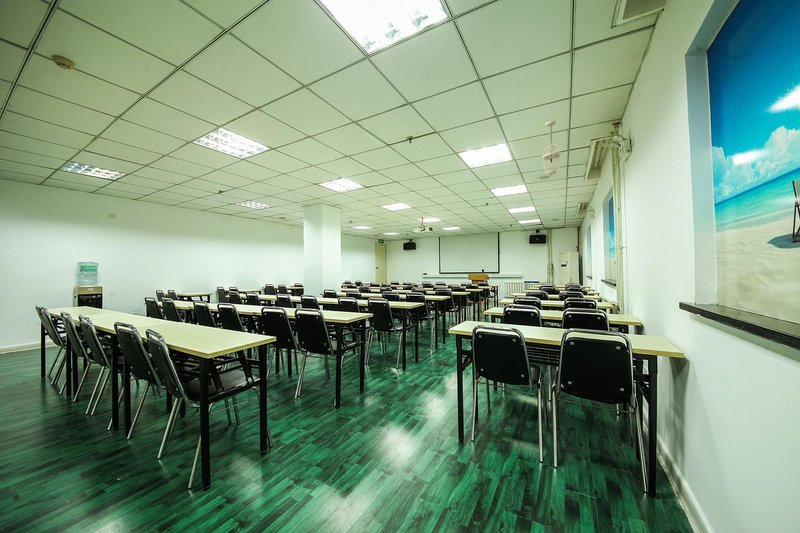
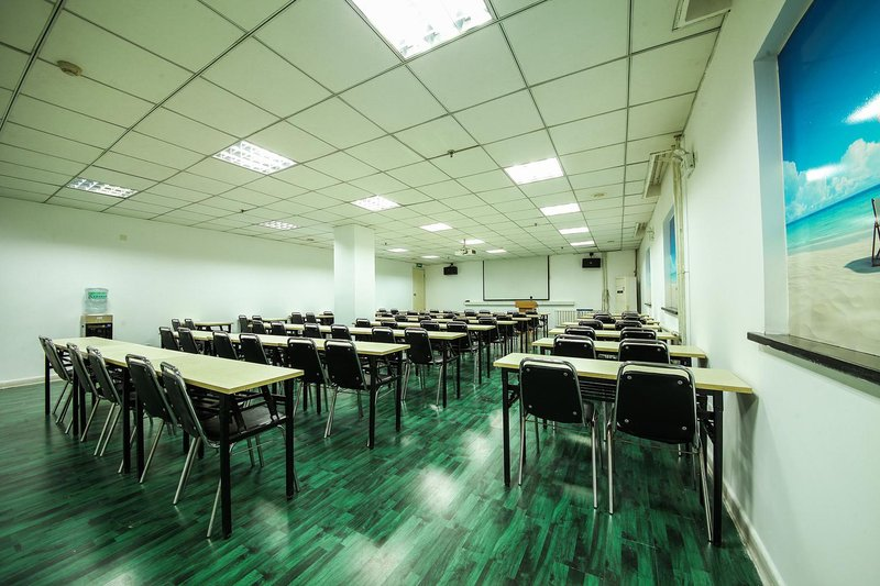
- ceiling light fixture [541,120,561,178]
